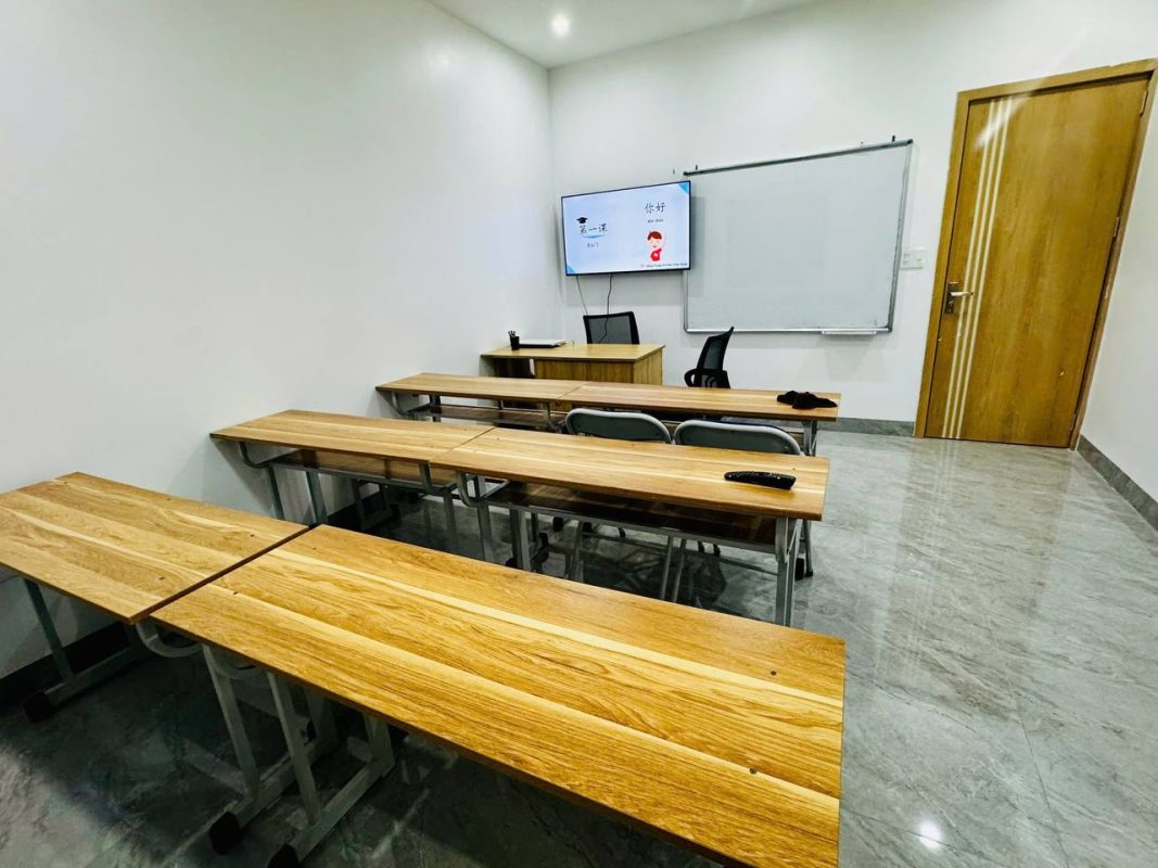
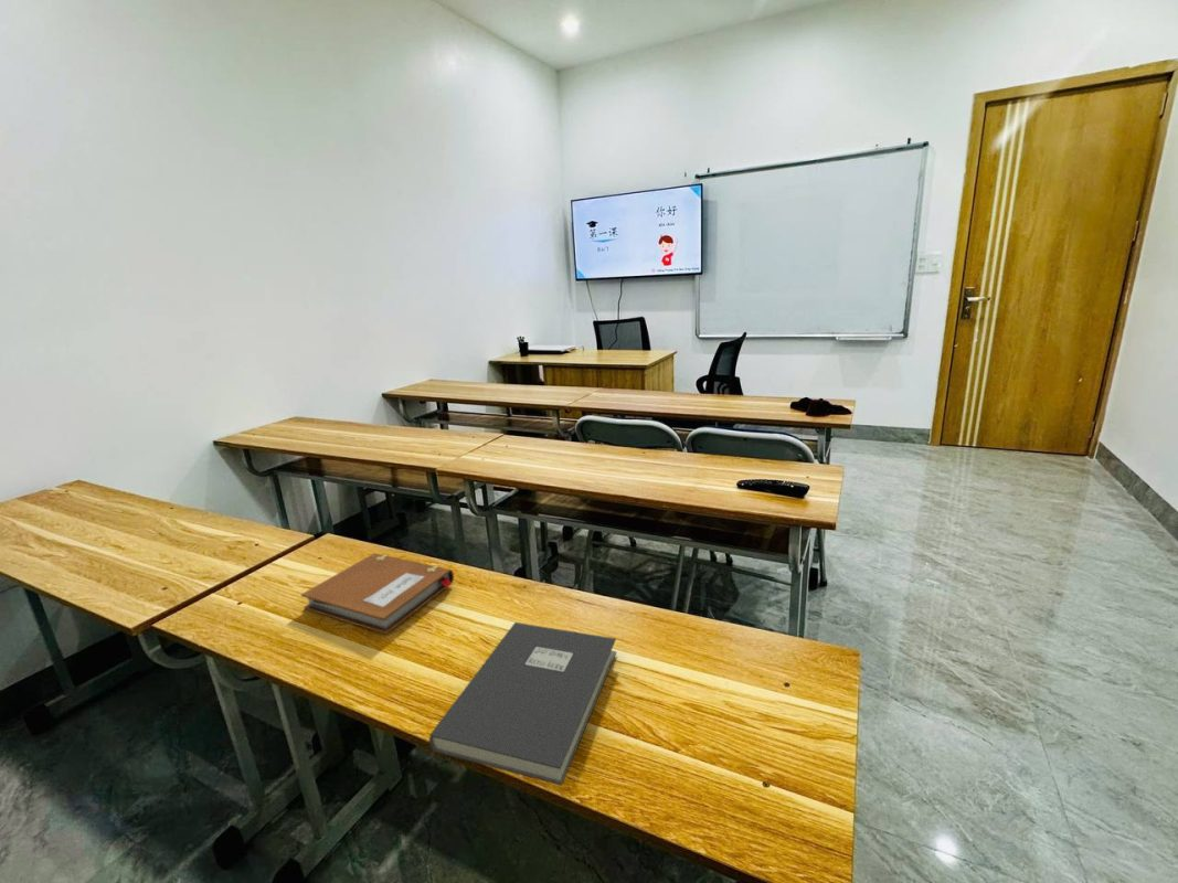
+ notebook [300,552,455,635]
+ book [428,621,617,787]
